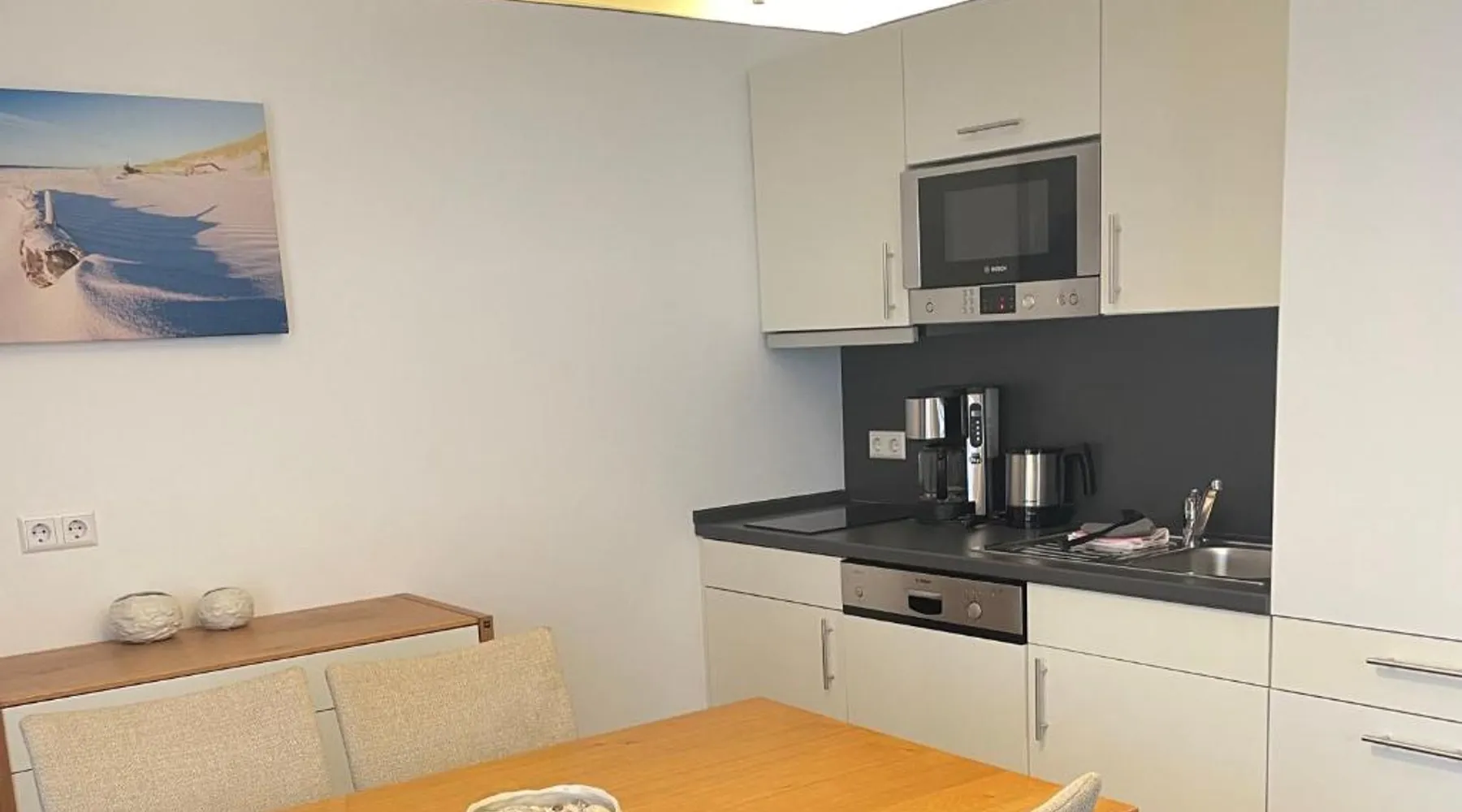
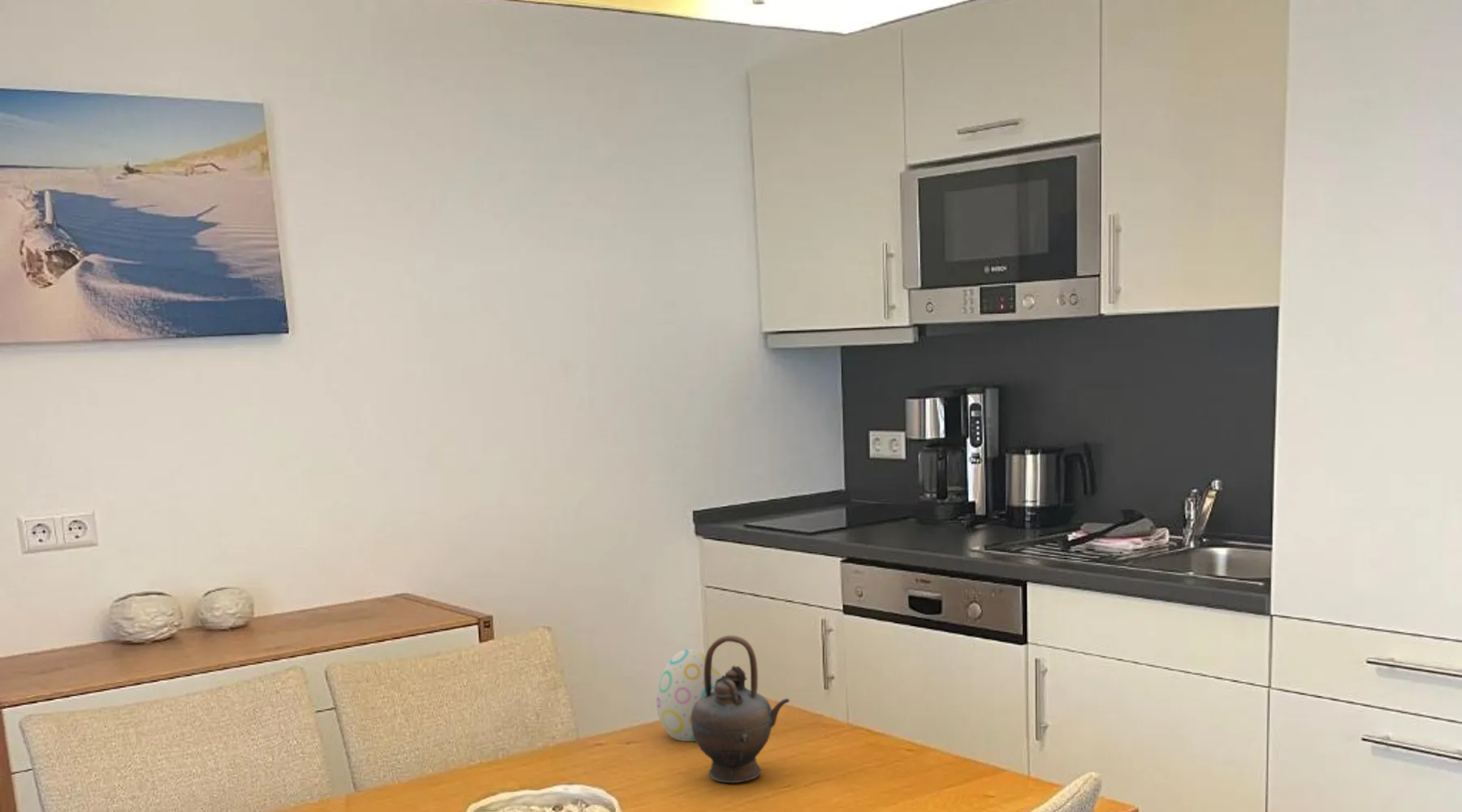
+ teapot [691,634,790,784]
+ decorative egg [655,648,722,742]
